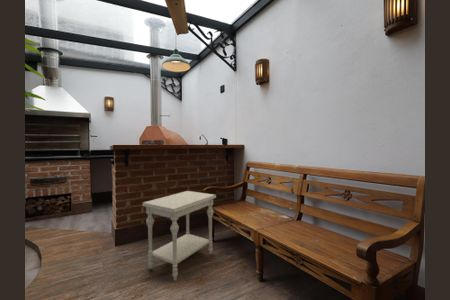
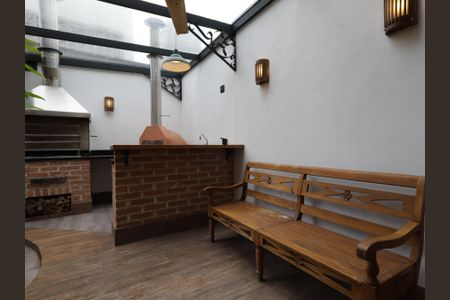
- side table [141,190,217,282]
